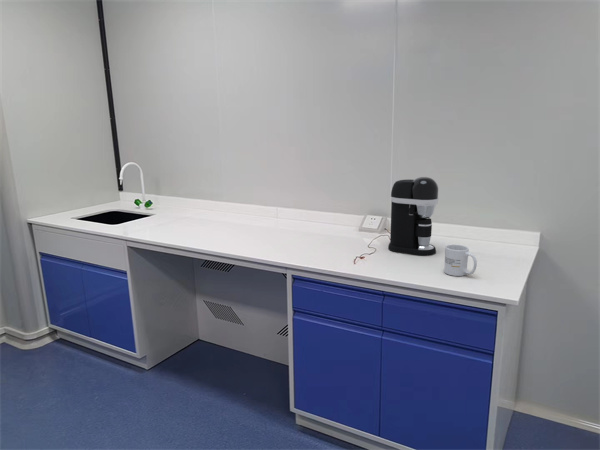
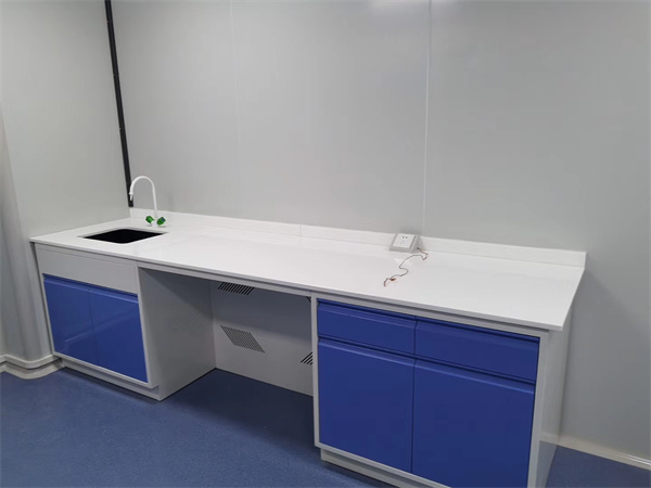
- mug [443,243,478,277]
- coffee maker [387,176,439,257]
